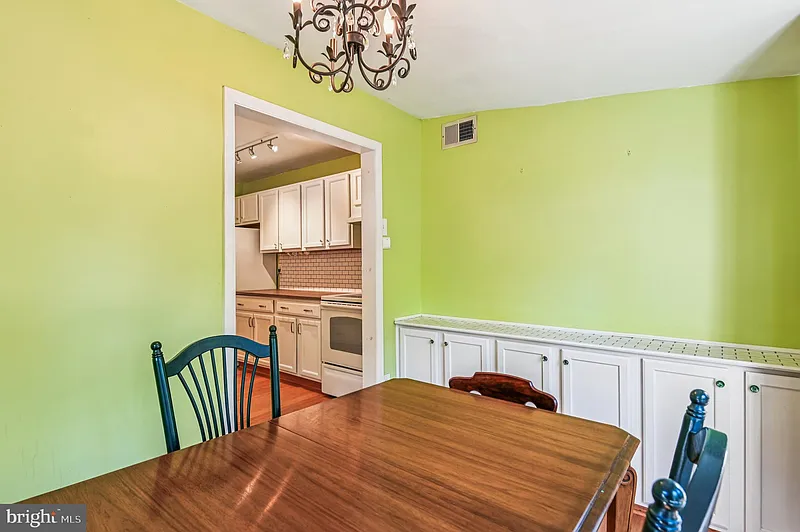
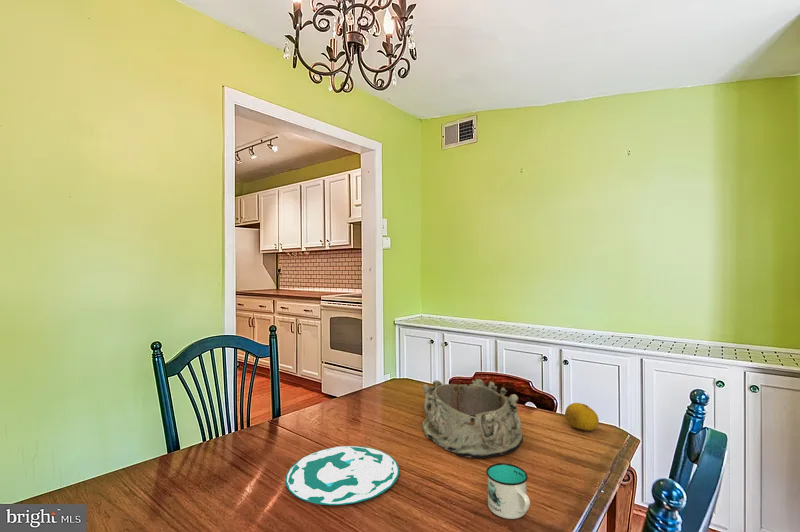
+ fruit [564,402,600,432]
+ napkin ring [421,378,524,459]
+ mug [485,462,531,520]
+ plate [284,445,400,506]
